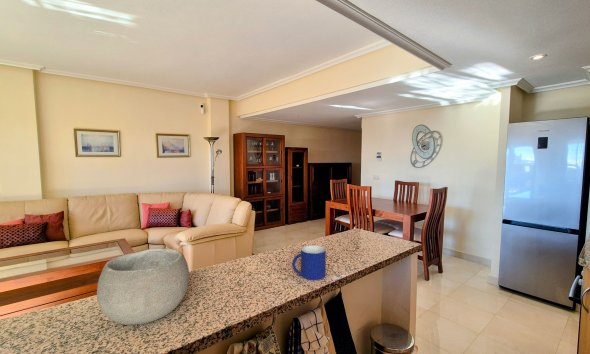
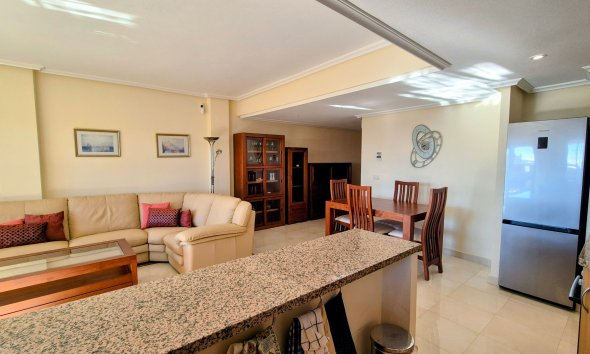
- bowl [96,247,190,326]
- mug [291,244,327,281]
